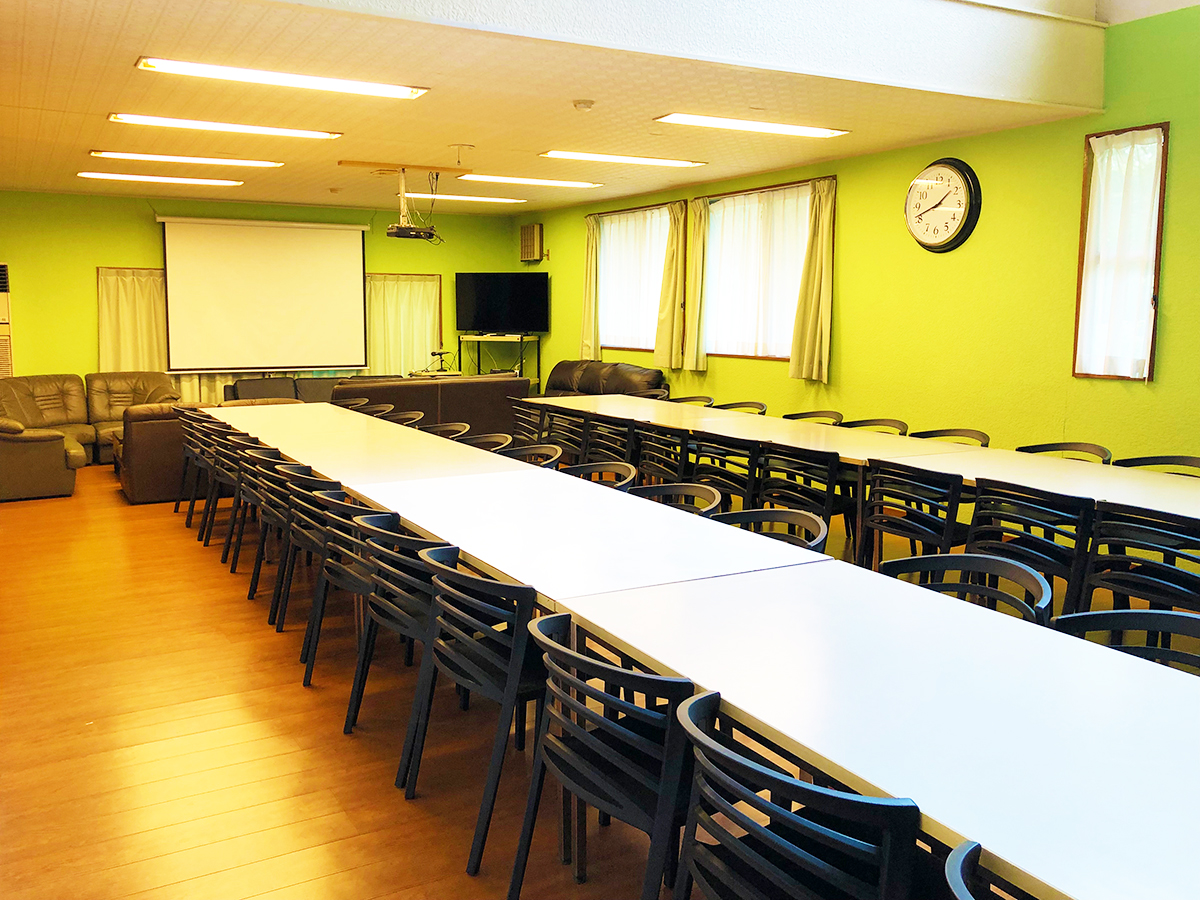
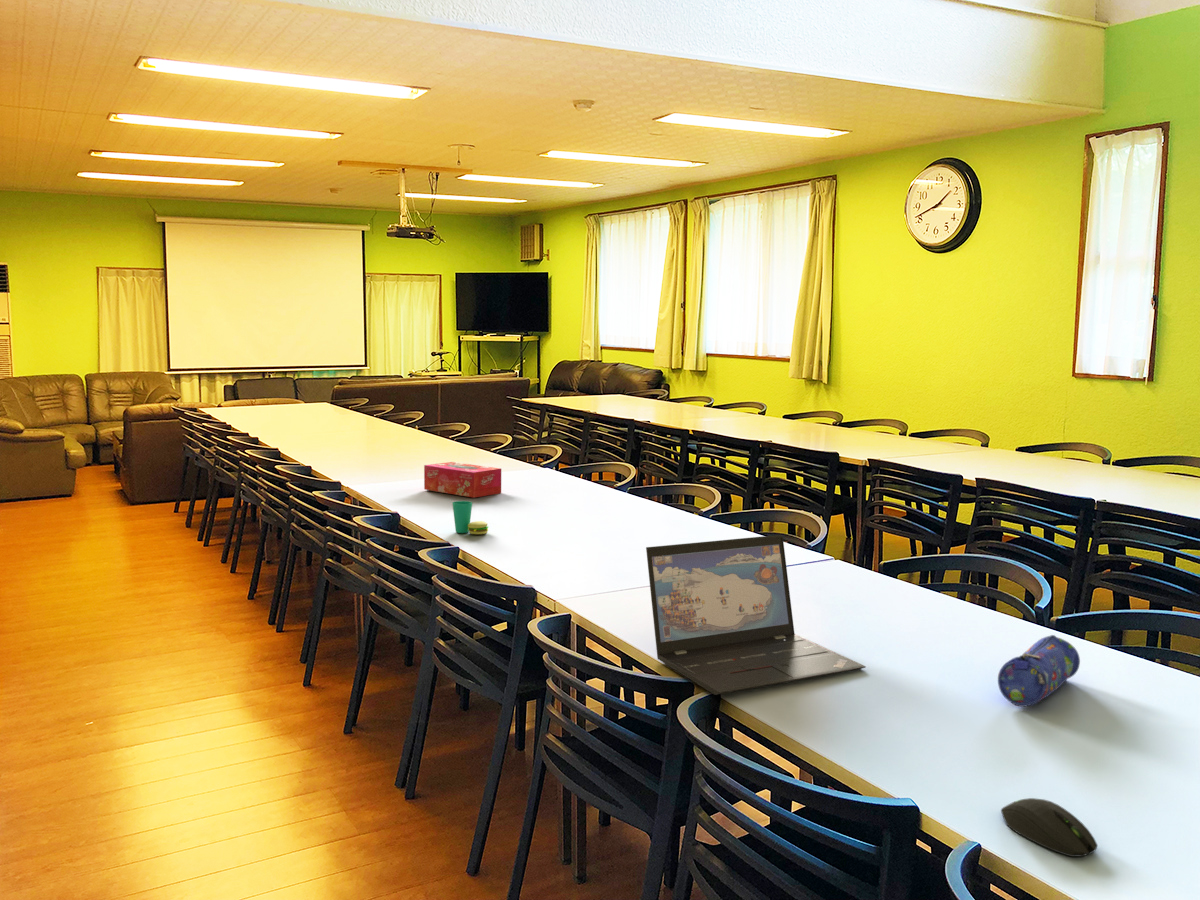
+ tissue box [423,461,502,499]
+ pencil case [997,634,1081,708]
+ computer mouse [1000,797,1099,858]
+ laptop [645,534,867,696]
+ cup [452,500,489,535]
